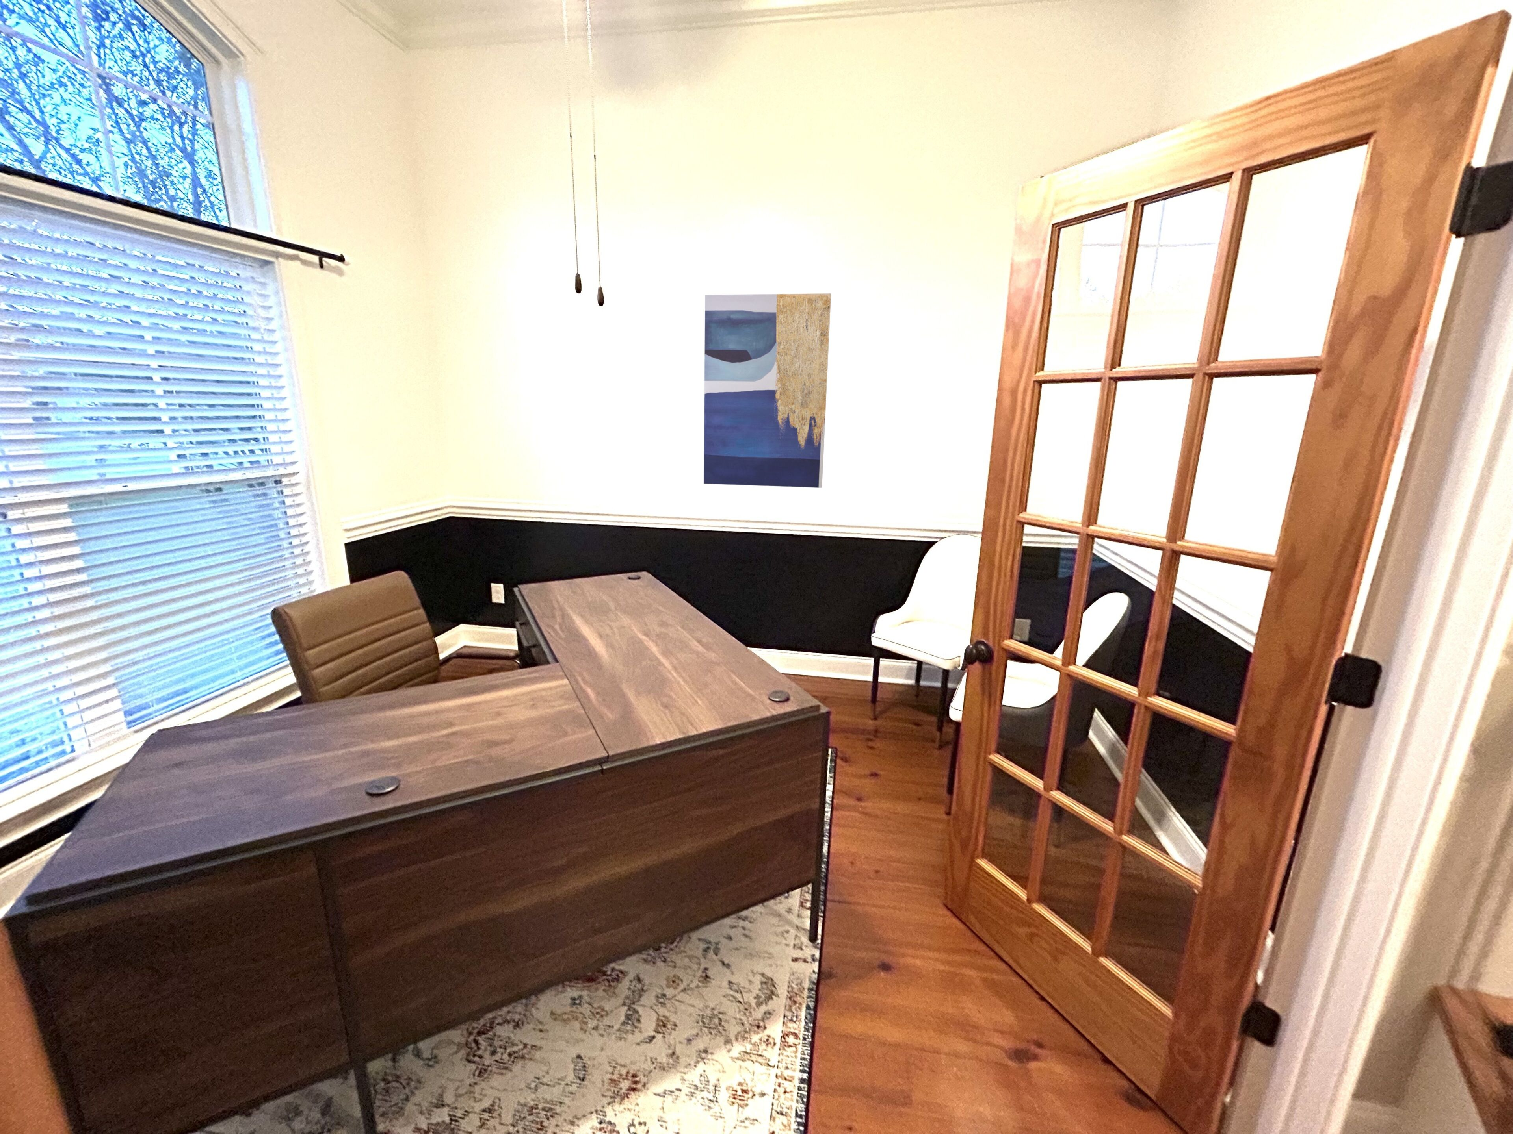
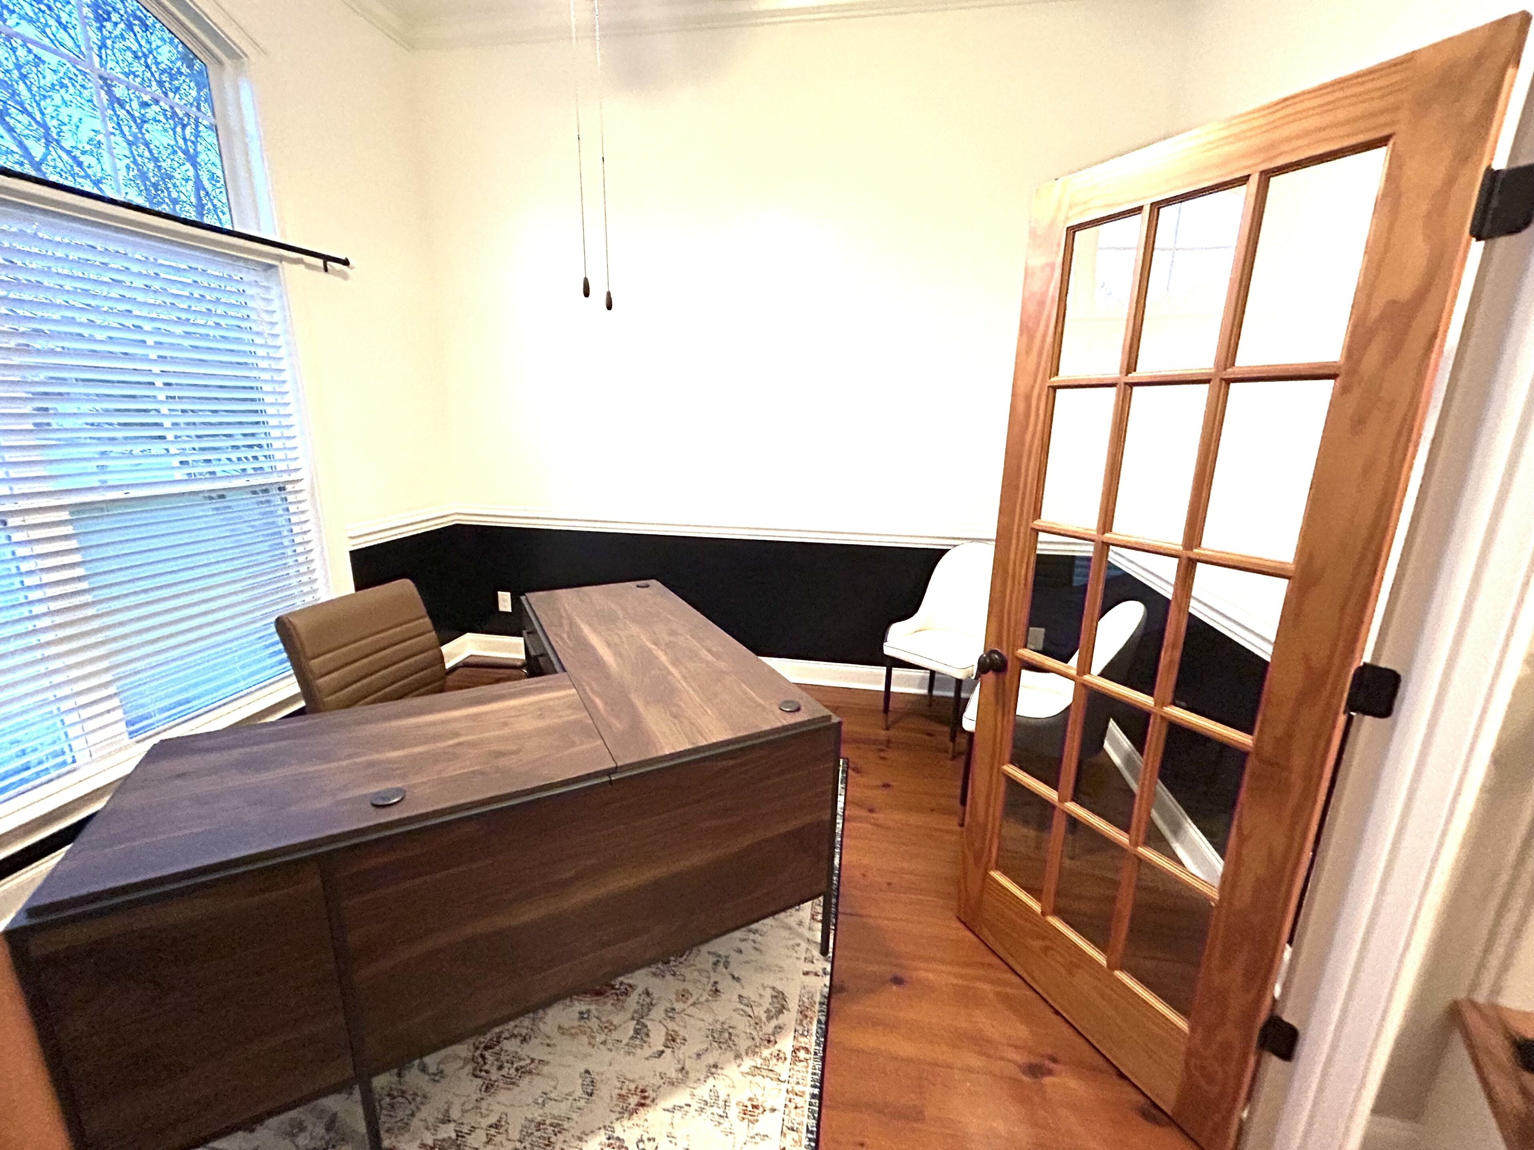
- wall art [703,293,832,488]
